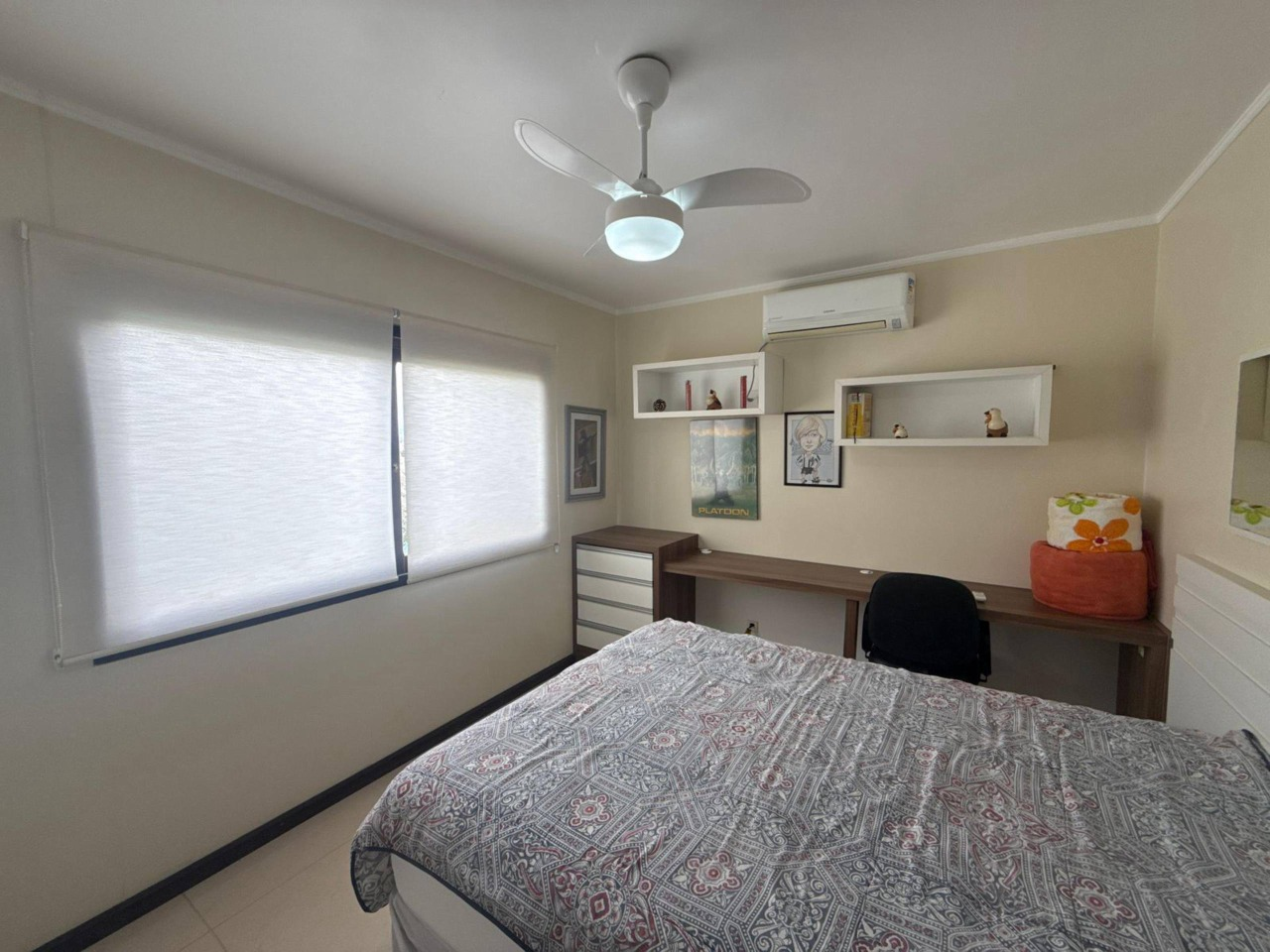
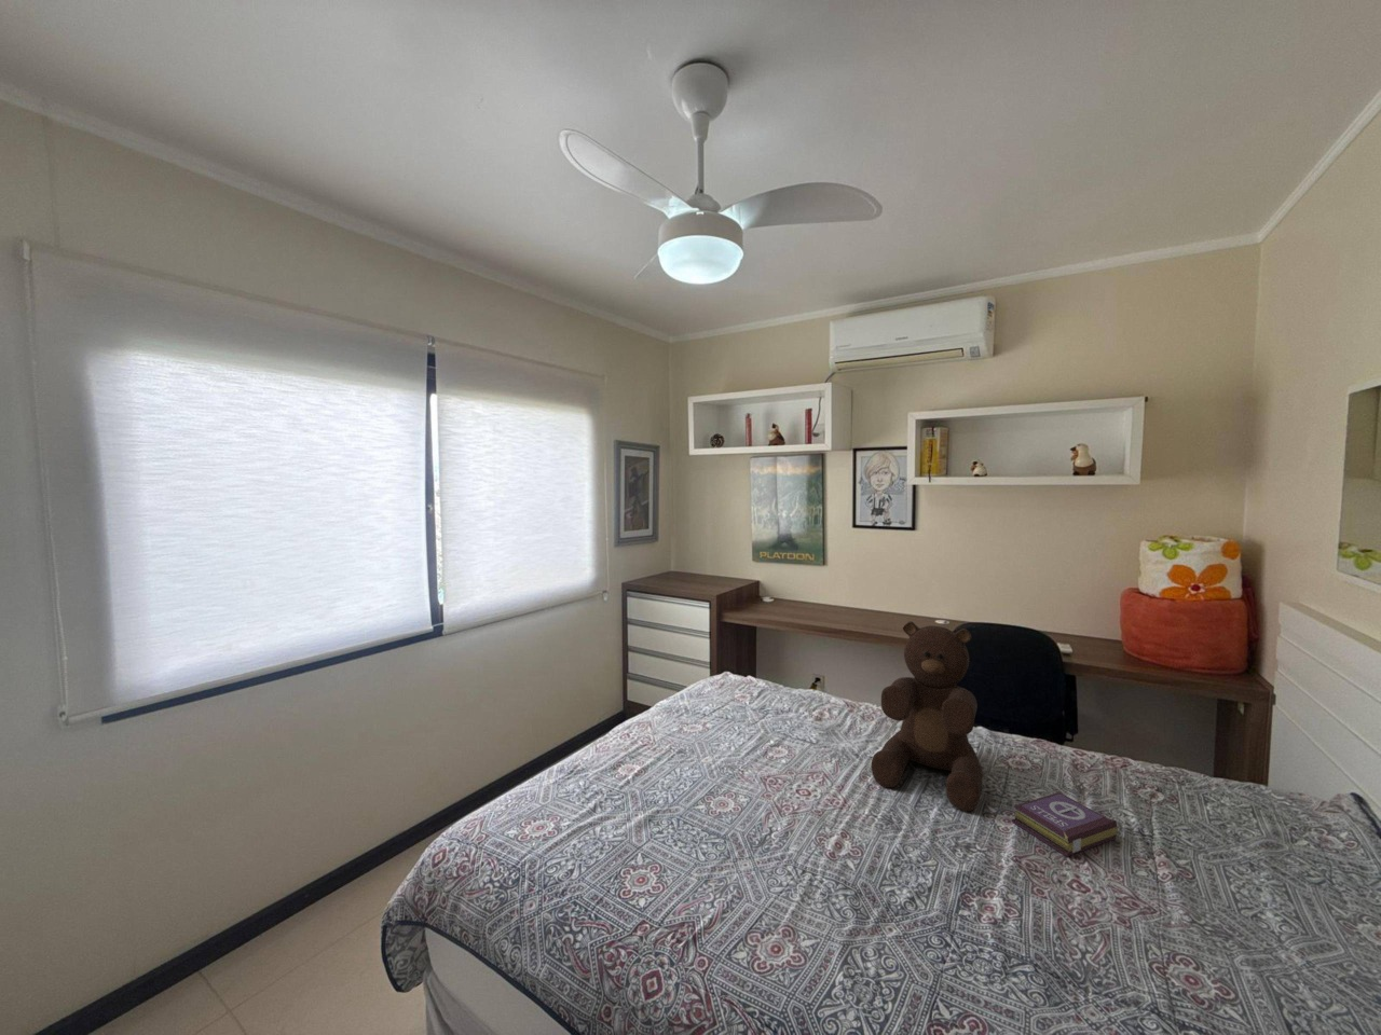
+ book [1011,791,1119,857]
+ teddy bear [870,621,984,813]
